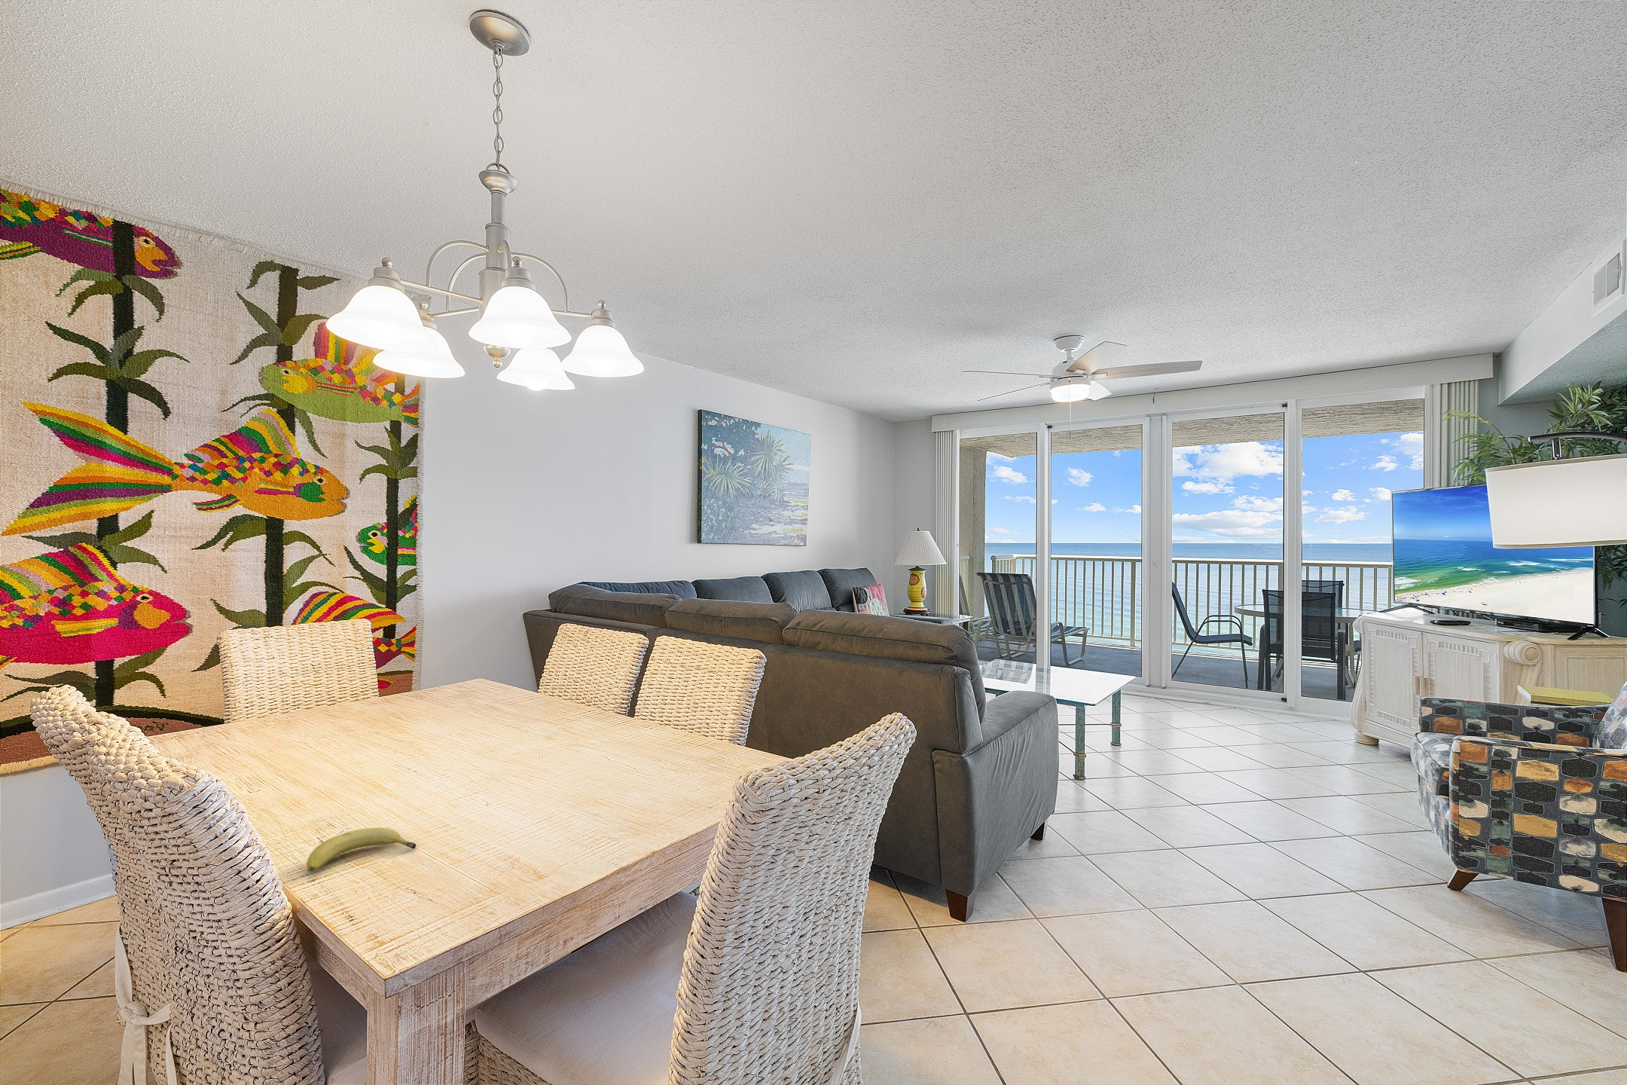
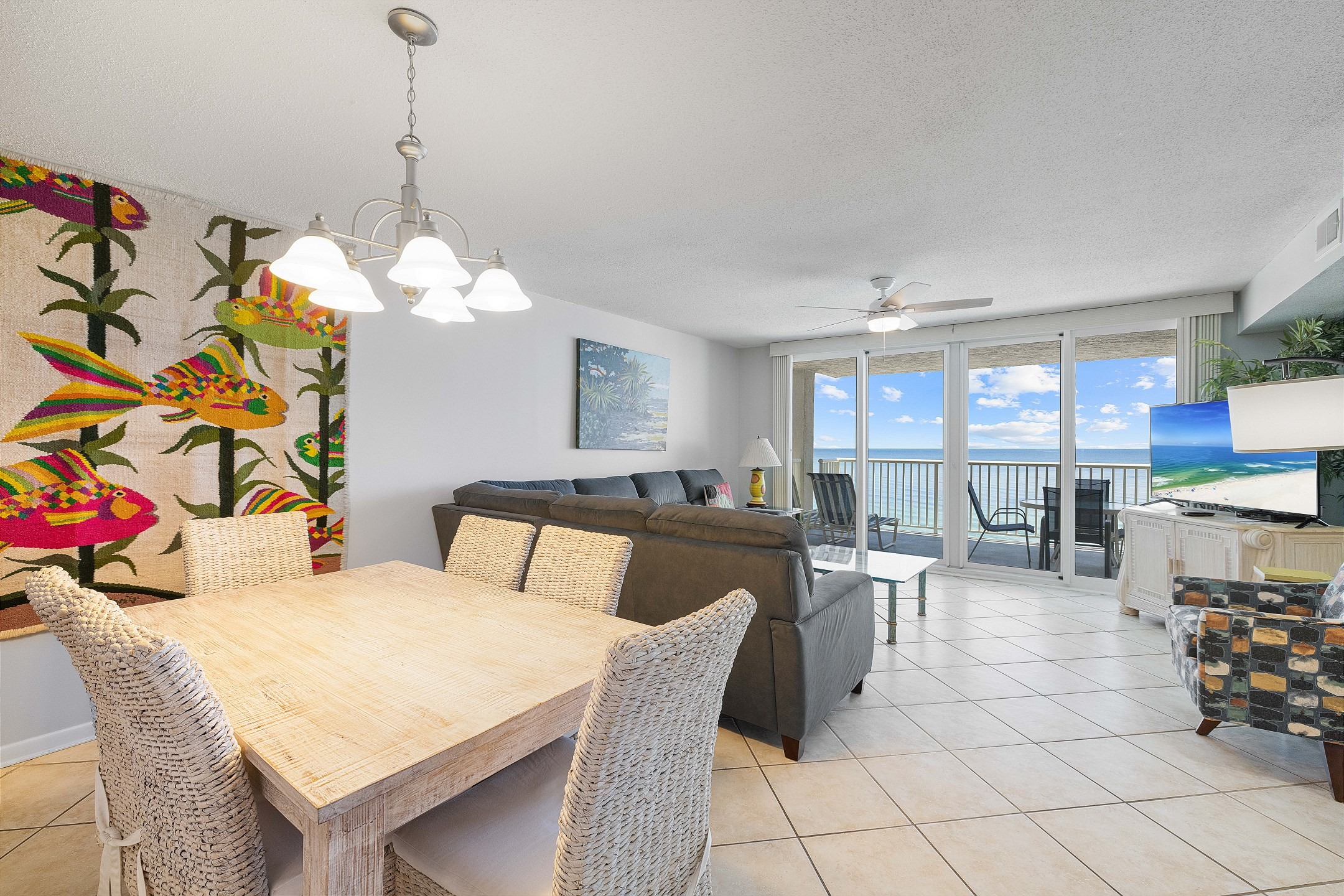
- fruit [306,827,418,873]
